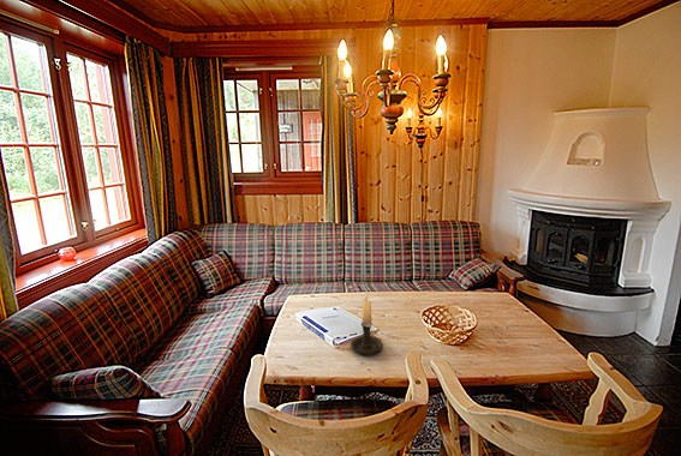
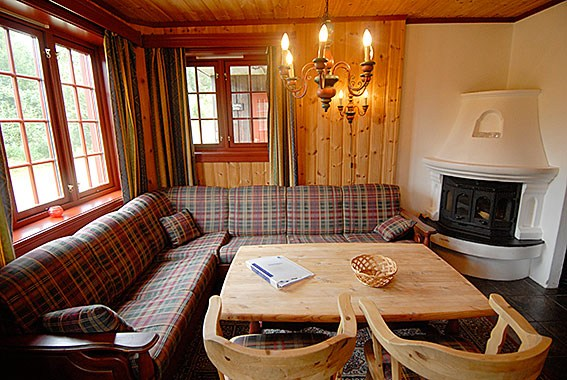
- candle holder [350,290,384,356]
